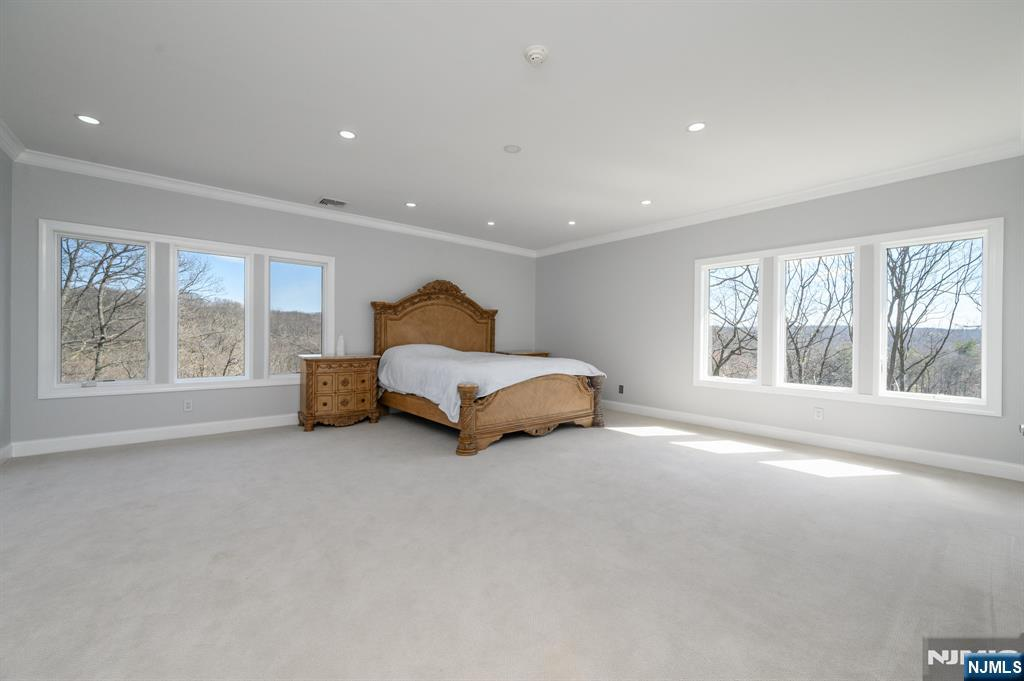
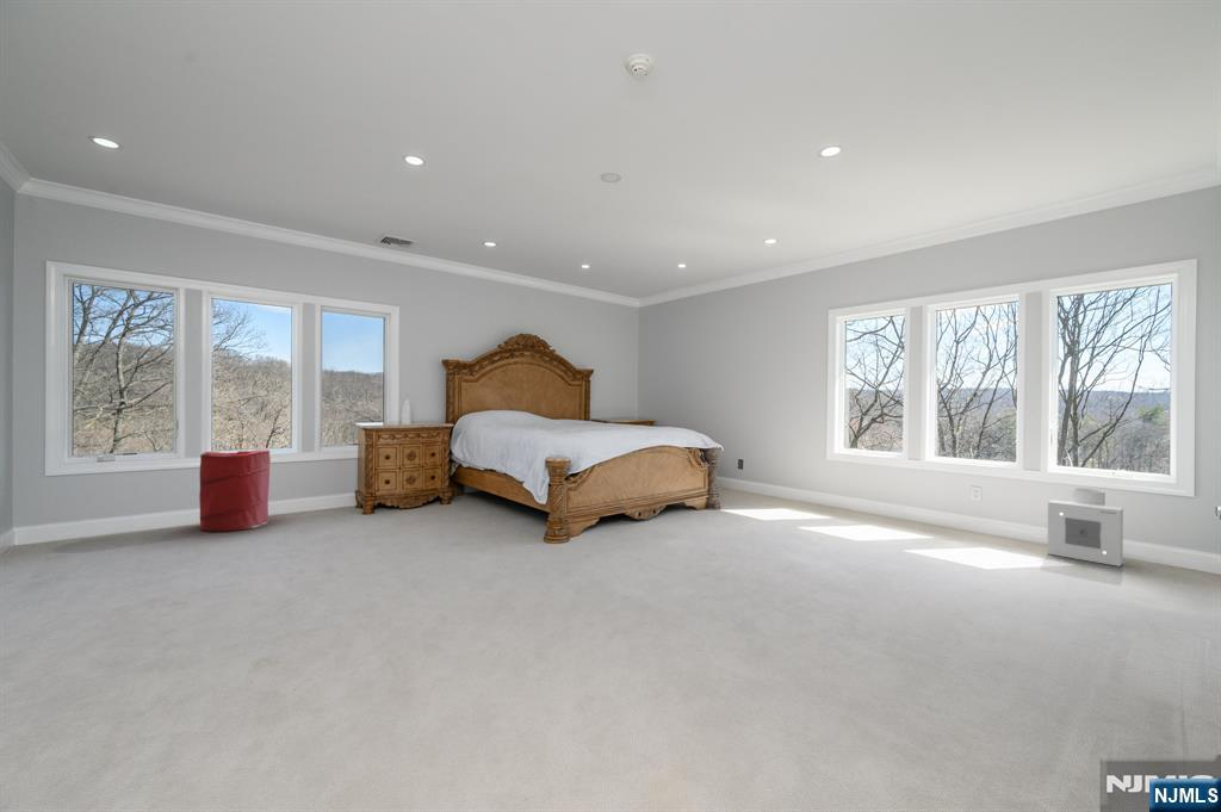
+ air purifier [1047,486,1124,568]
+ laundry hamper [198,448,272,533]
